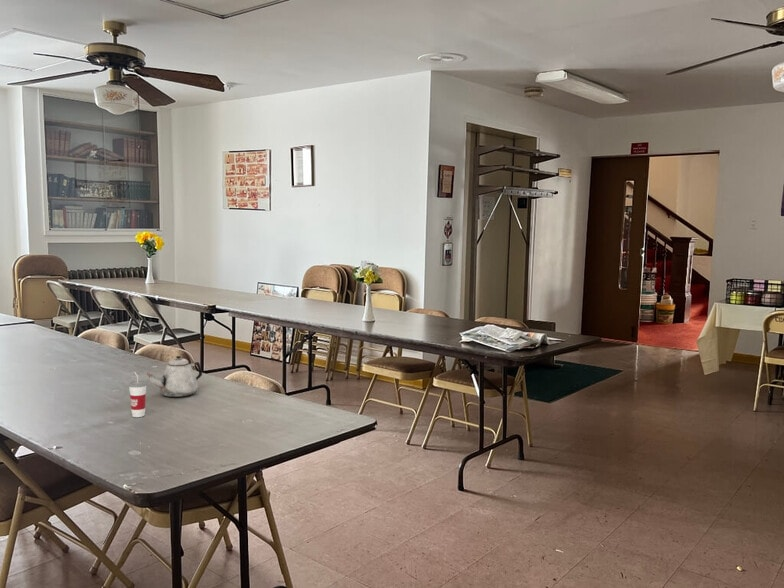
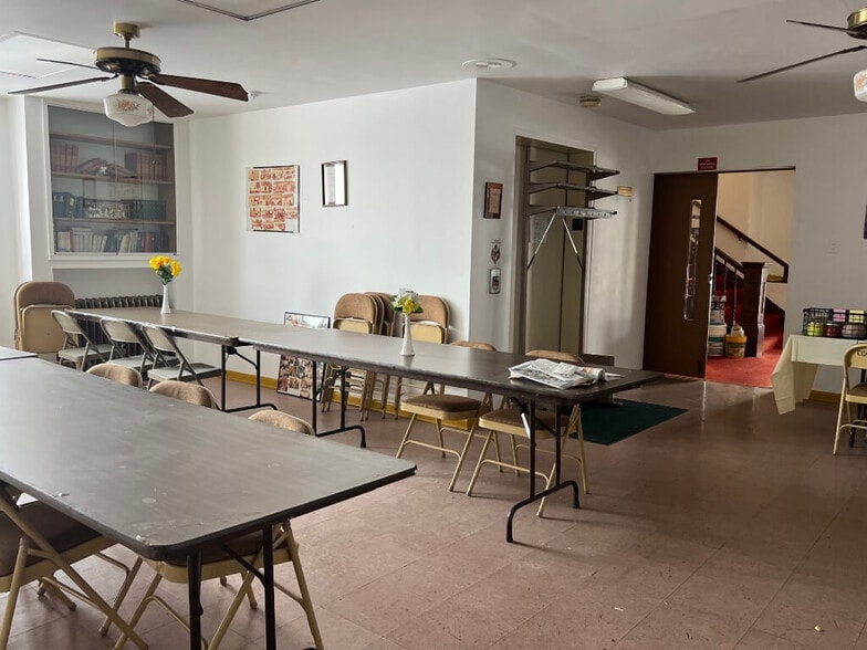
- cup [128,371,148,418]
- teapot [146,355,203,398]
